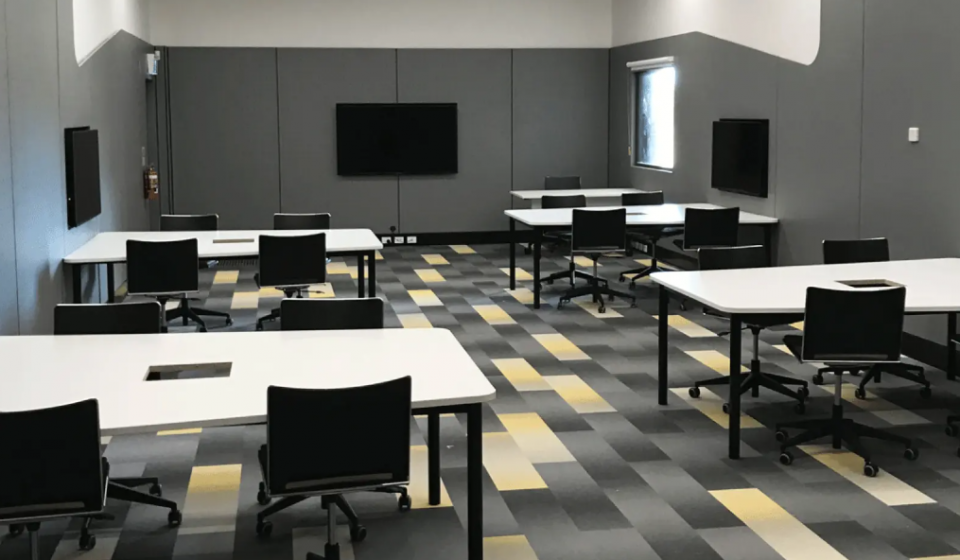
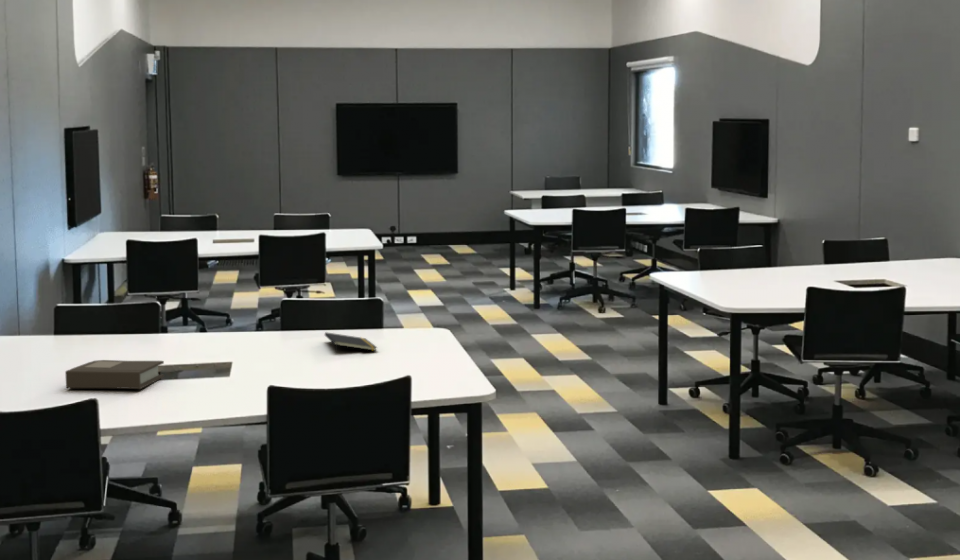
+ book [64,359,165,390]
+ notepad [324,331,378,354]
